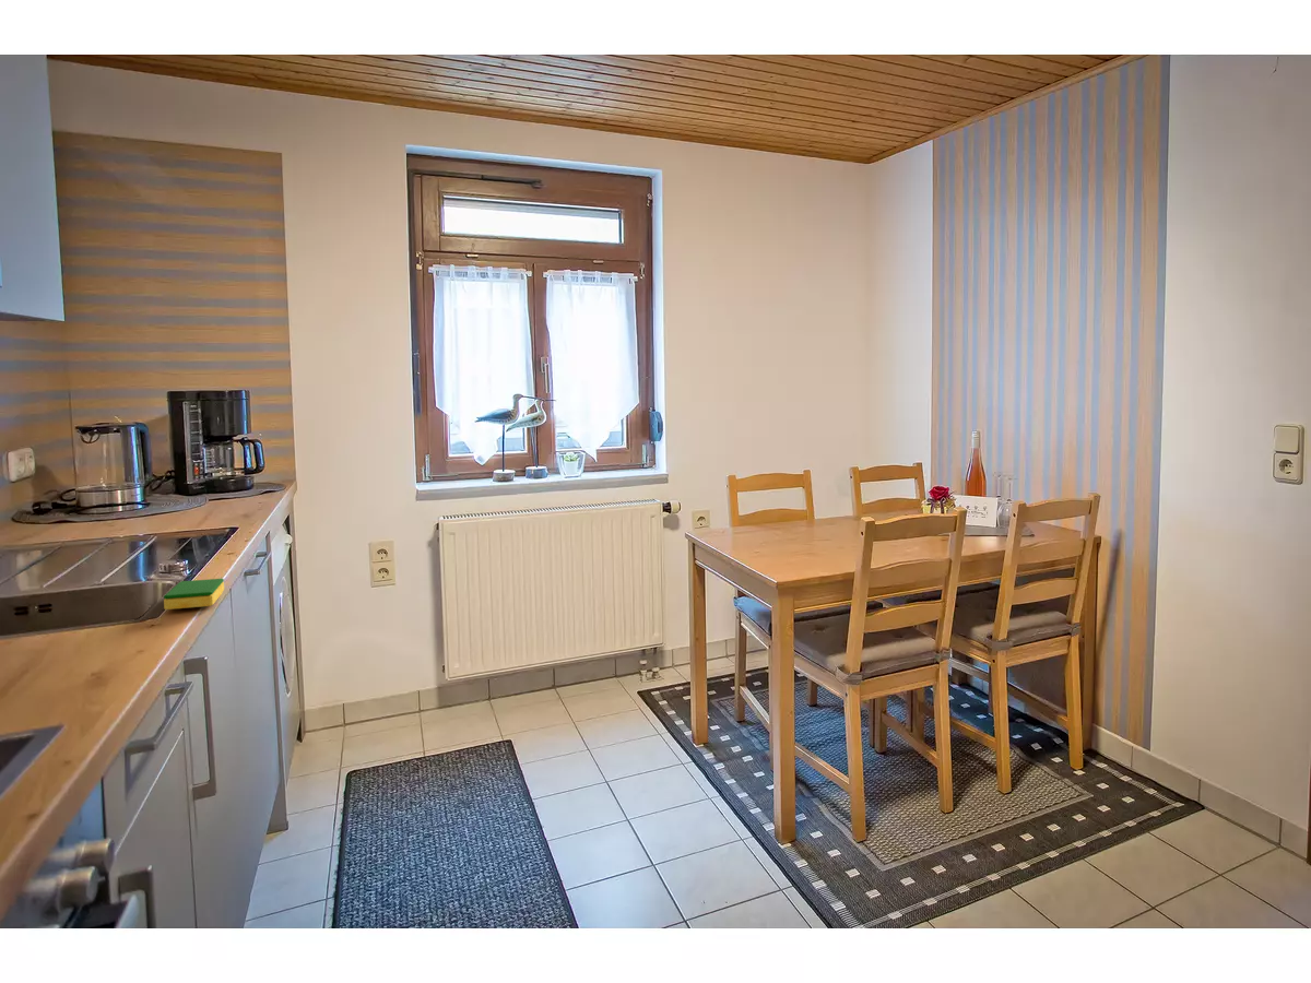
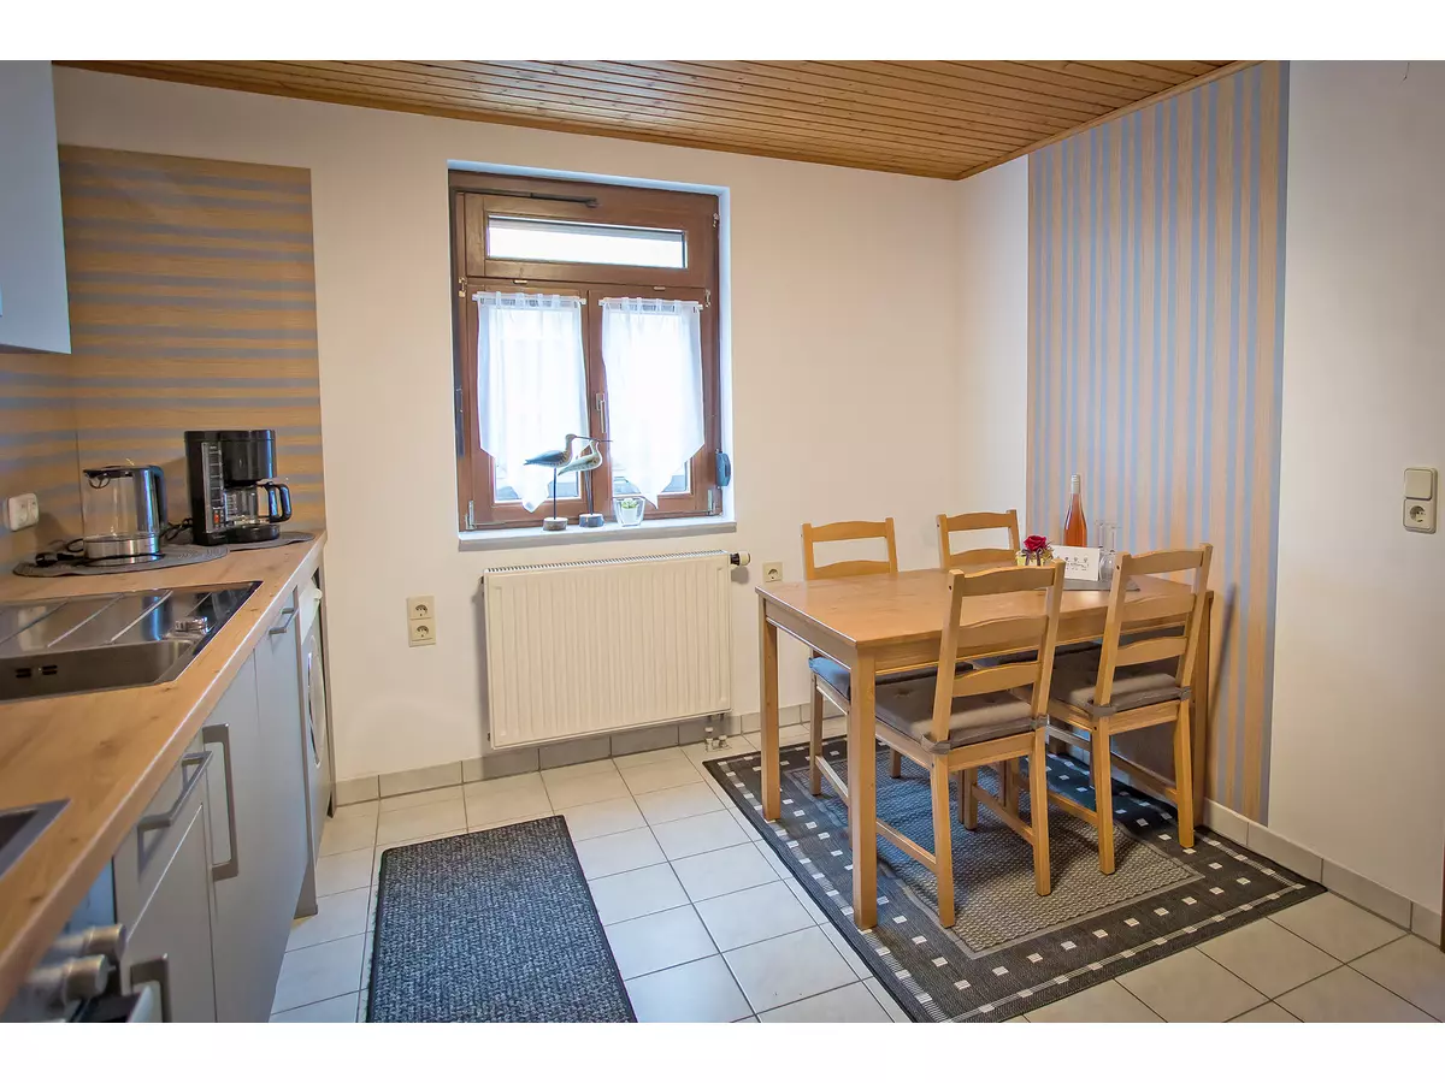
- dish sponge [163,578,225,611]
